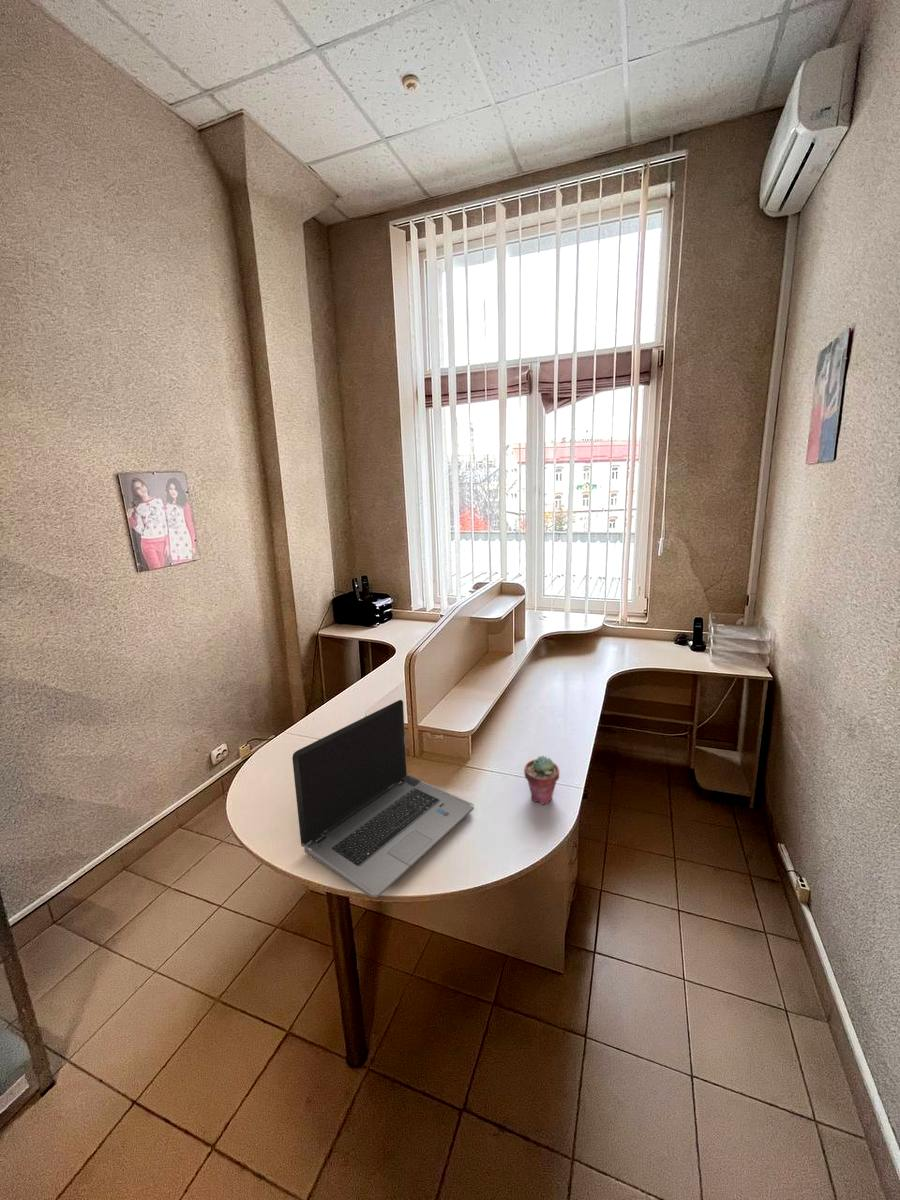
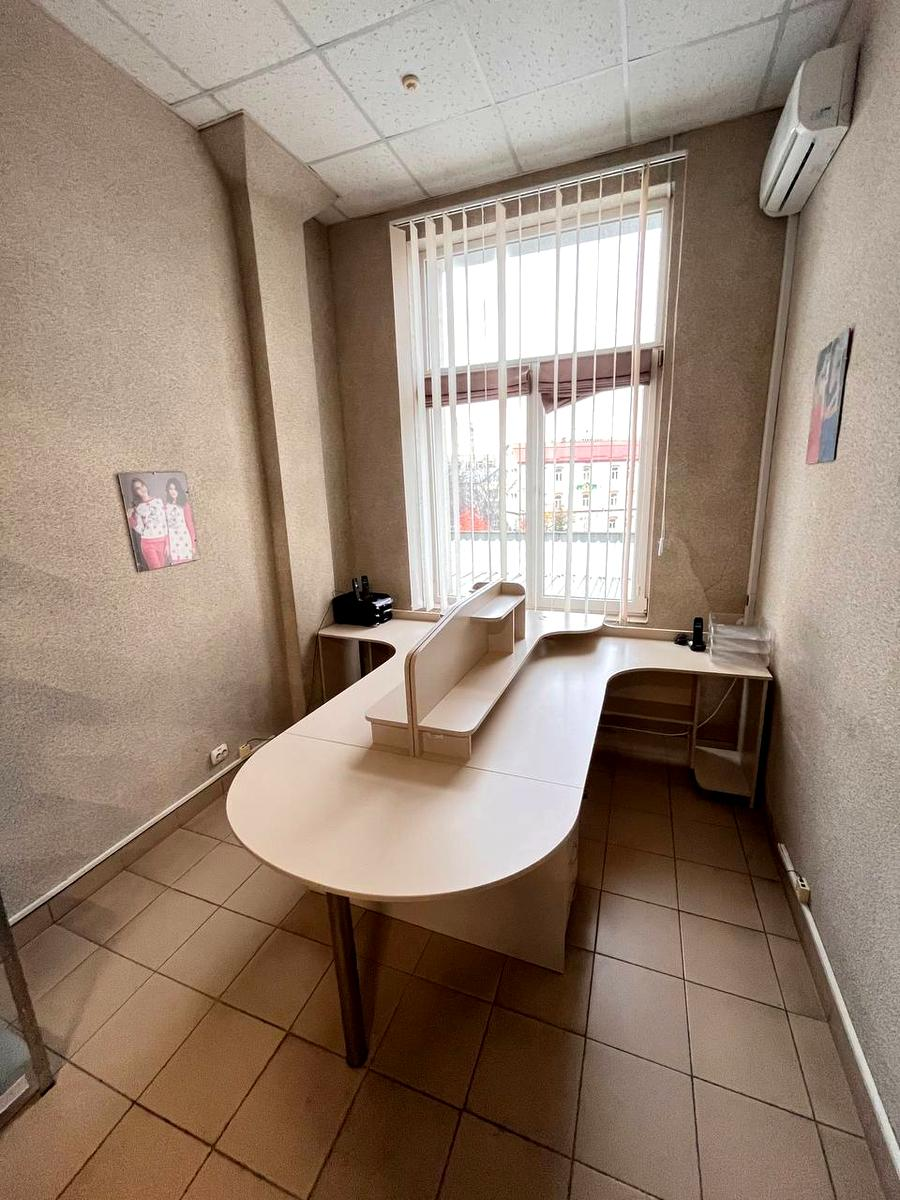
- laptop computer [291,699,475,899]
- potted succulent [523,755,560,806]
